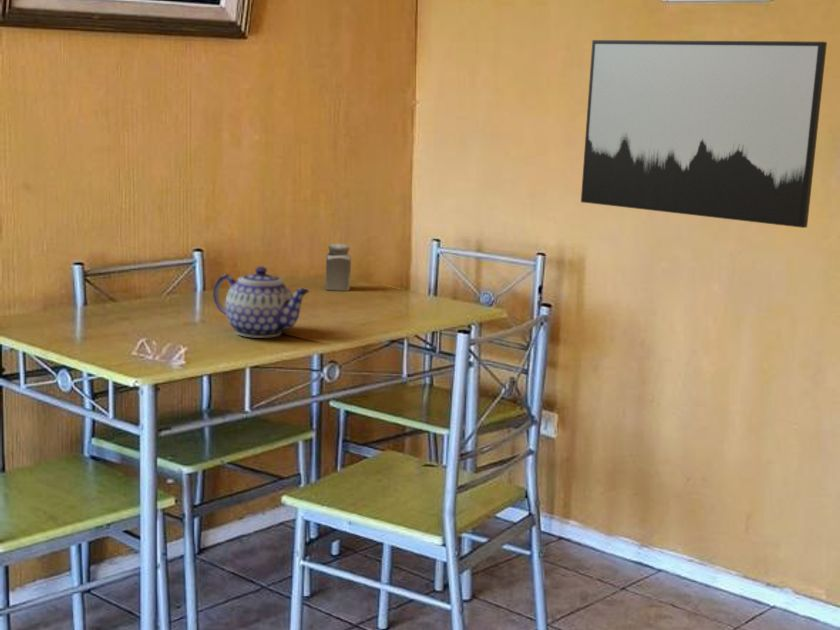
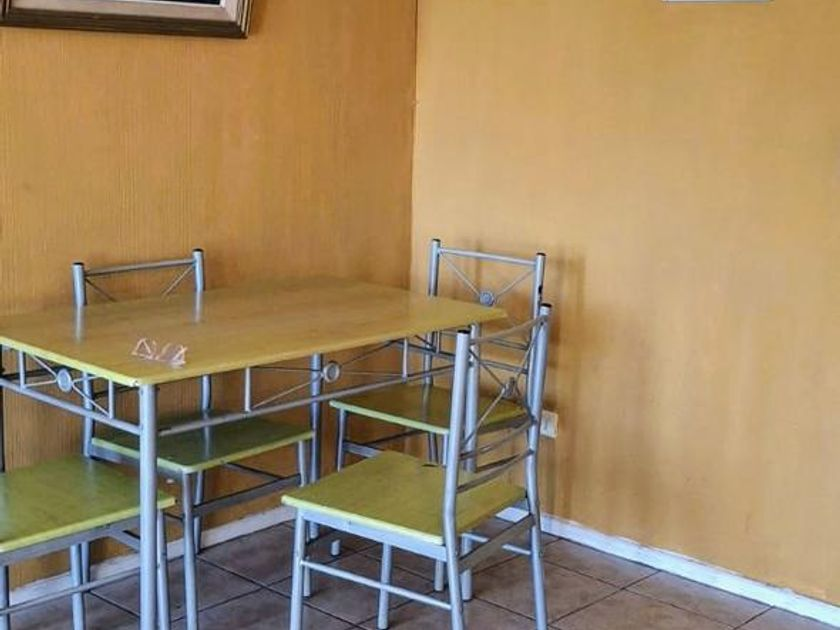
- wall art [580,39,828,229]
- teapot [212,266,310,339]
- salt shaker [324,243,352,292]
